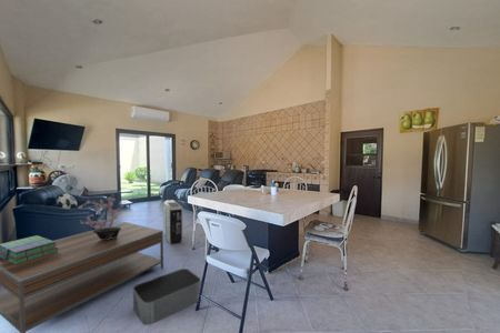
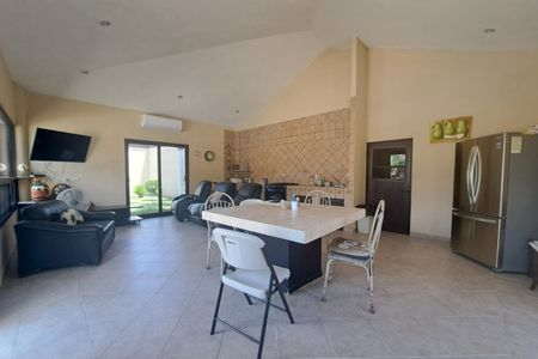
- coffee table [0,221,164,333]
- stack of books [0,234,58,264]
- storage bin [132,268,202,326]
- air purifier [162,199,183,245]
- potted plant [77,193,124,240]
